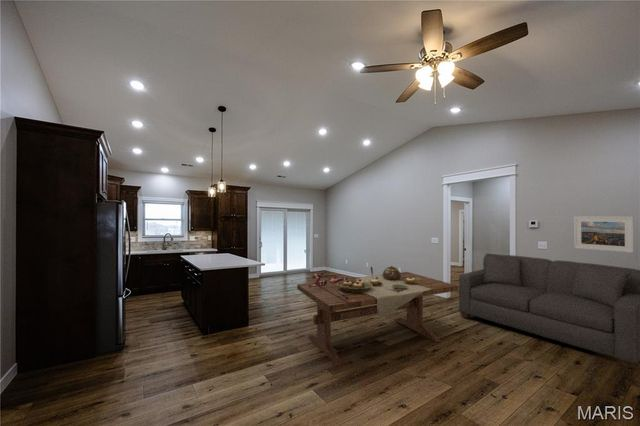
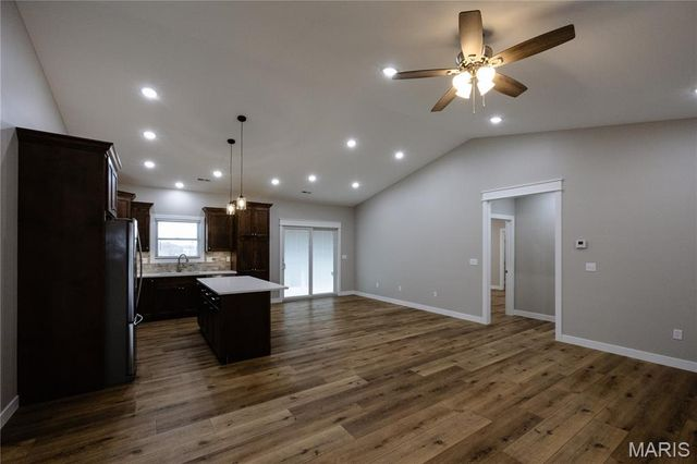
- dining table [296,265,459,366]
- sofa [458,252,640,368]
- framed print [573,215,635,254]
